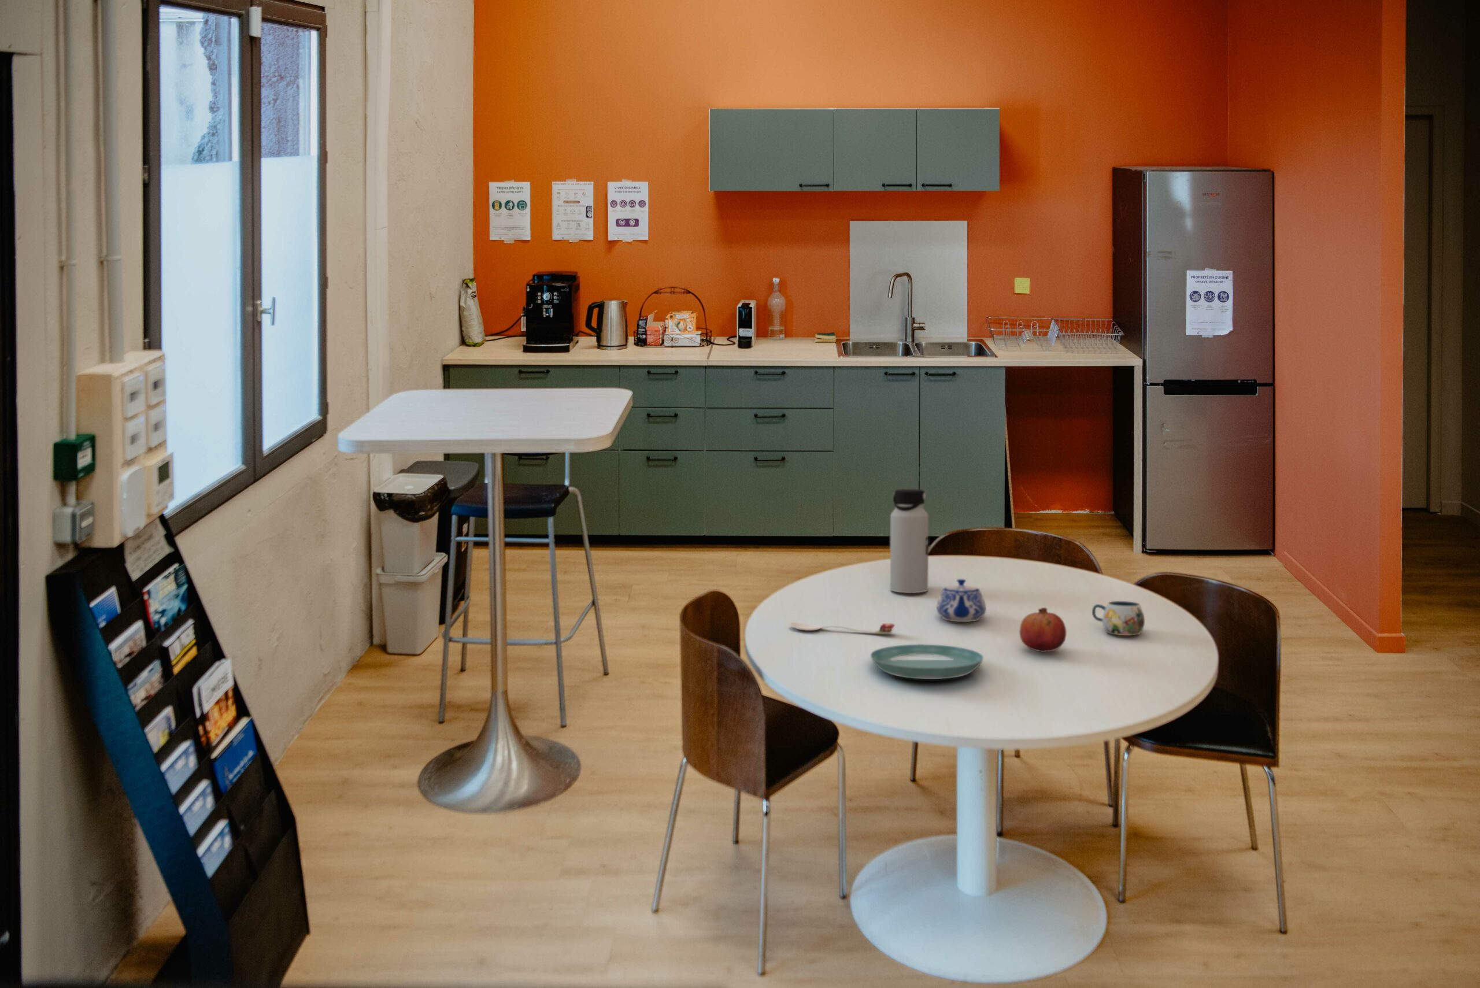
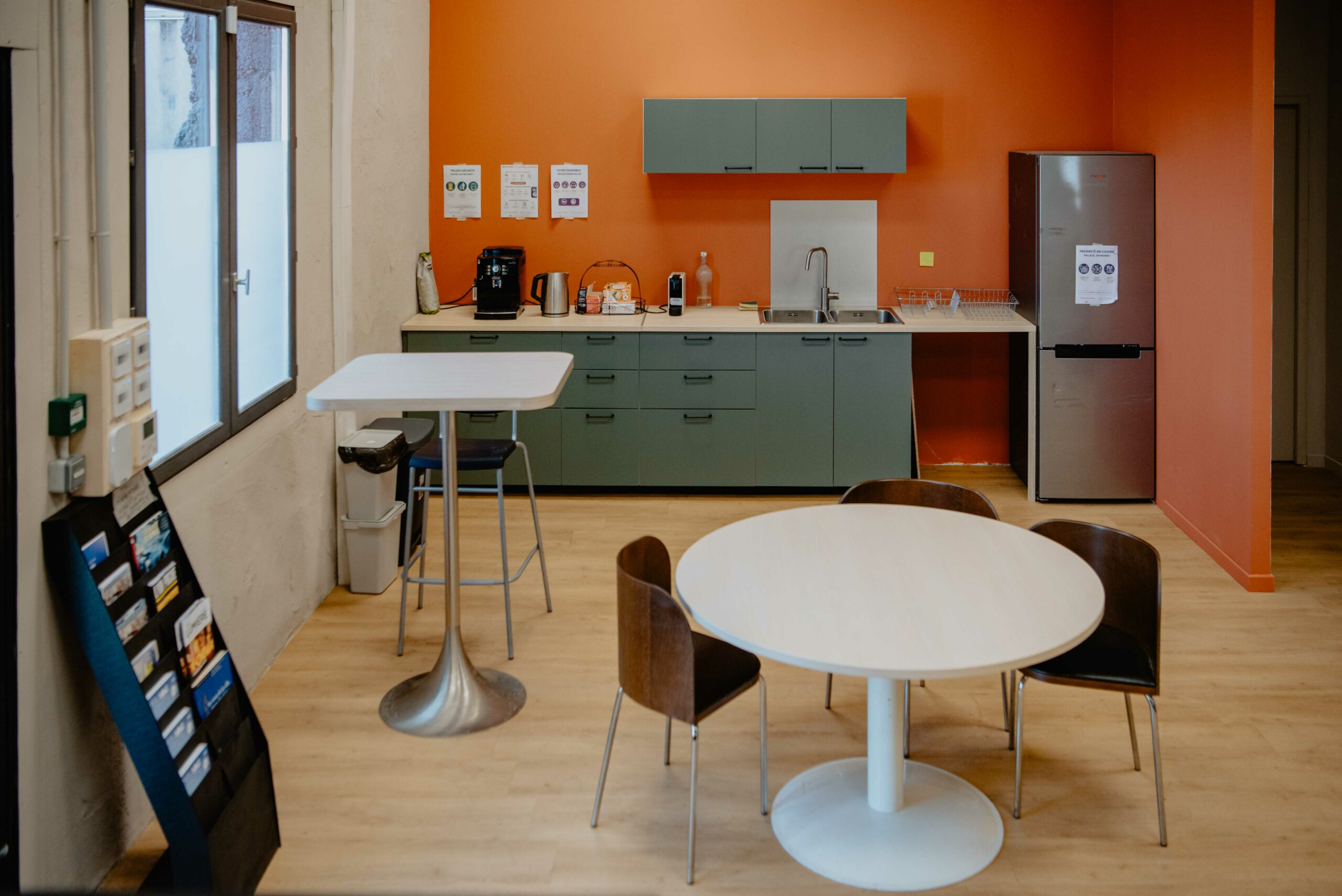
- water bottle [890,488,929,593]
- fruit [1019,606,1066,653]
- teapot [936,579,987,623]
- spoon [790,622,895,634]
- saucer [870,644,984,680]
- mug [1092,601,1145,636]
